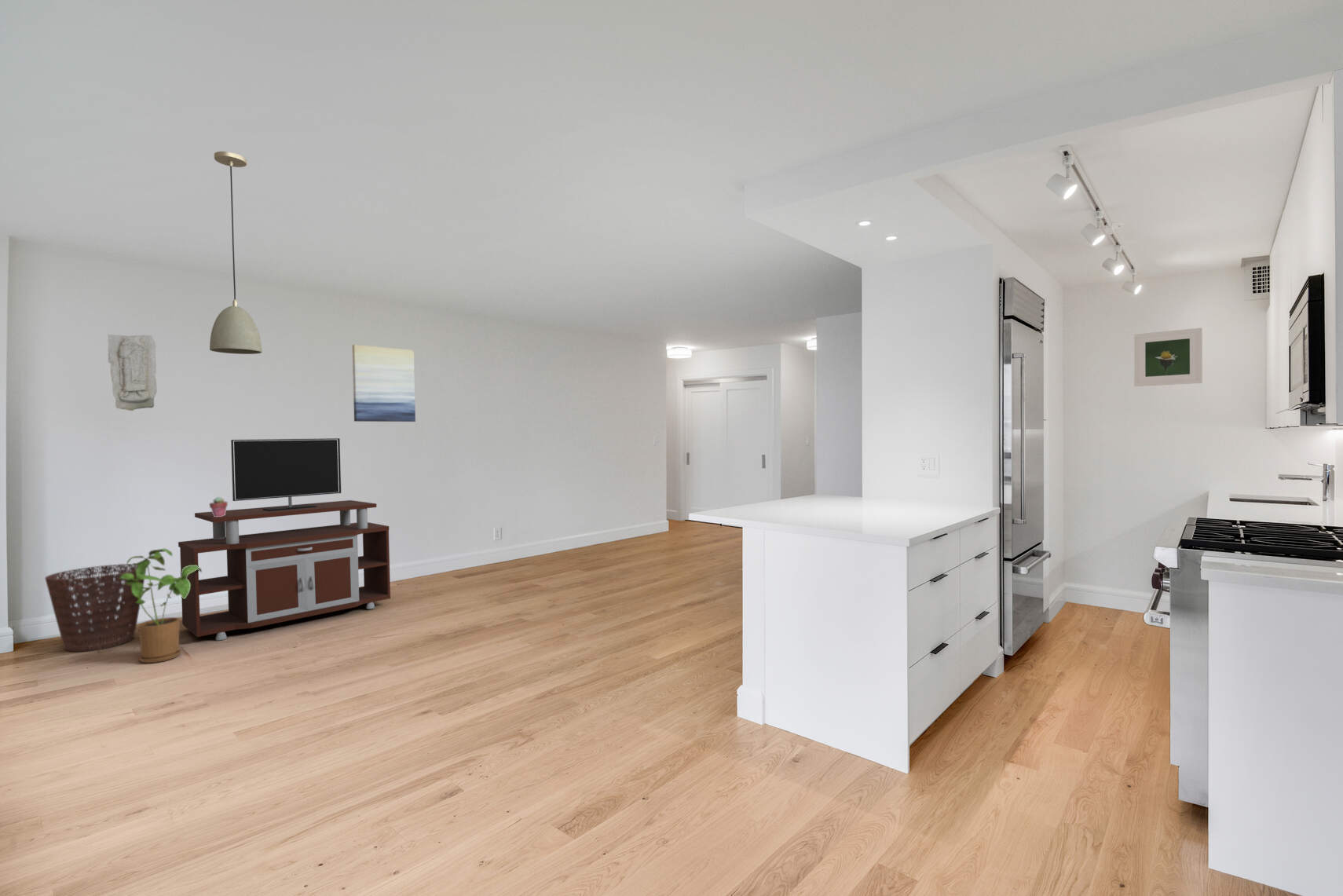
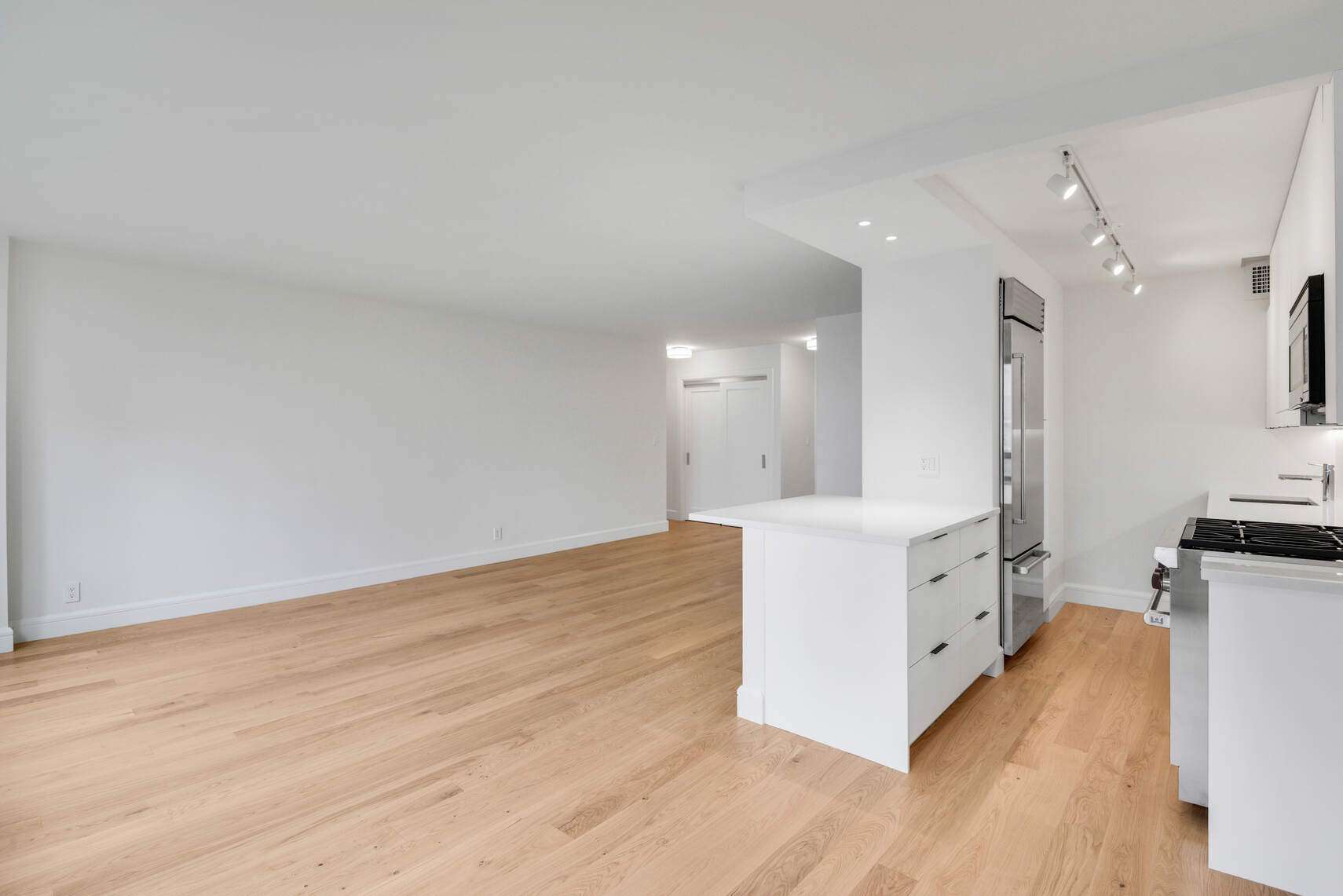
- potted succulent [208,496,229,517]
- basket [44,563,147,653]
- wall art [352,344,416,422]
- light fixture [209,151,263,355]
- stone relief [107,334,158,411]
- house plant [119,548,203,664]
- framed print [1133,327,1203,387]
- tv stand [177,437,391,642]
